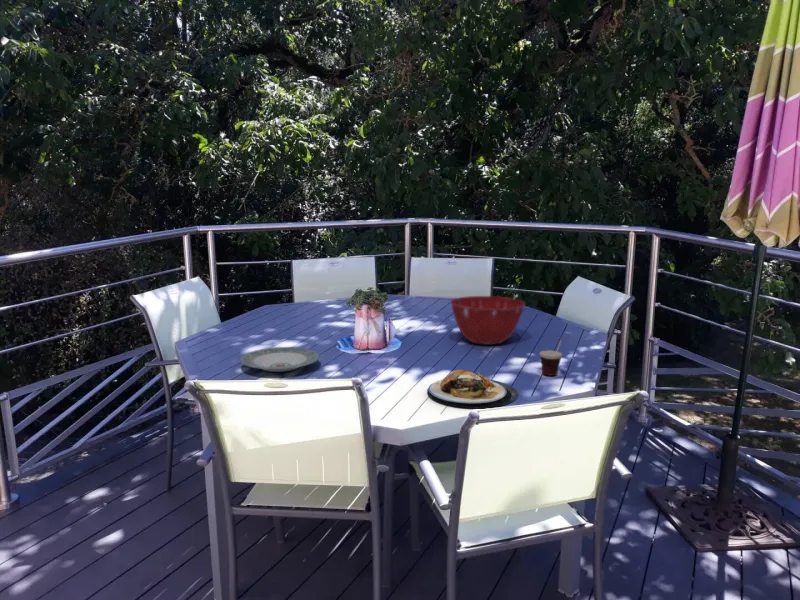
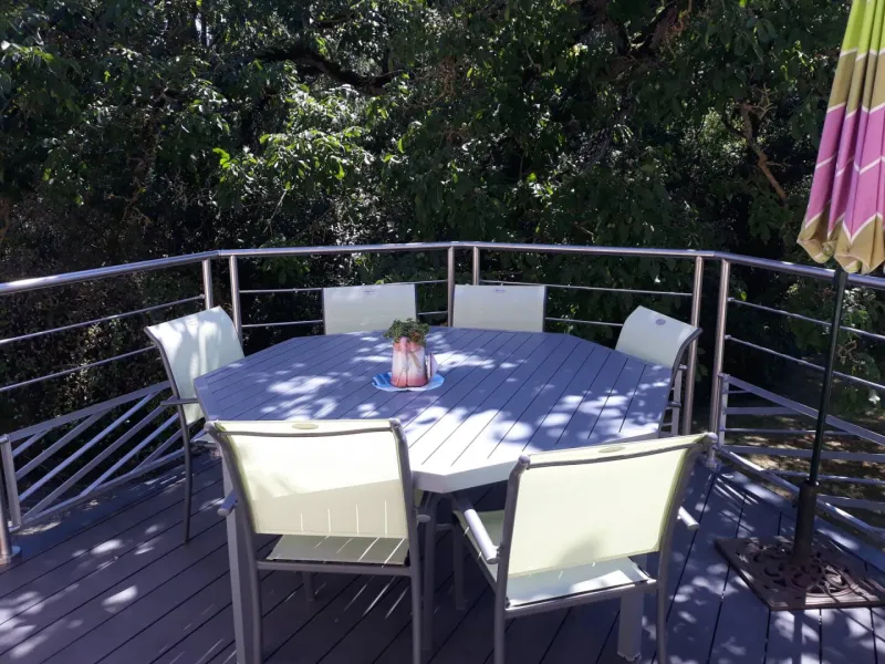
- plate [426,369,519,409]
- mixing bowl [449,295,526,346]
- cup [539,333,571,377]
- plate [239,346,321,373]
